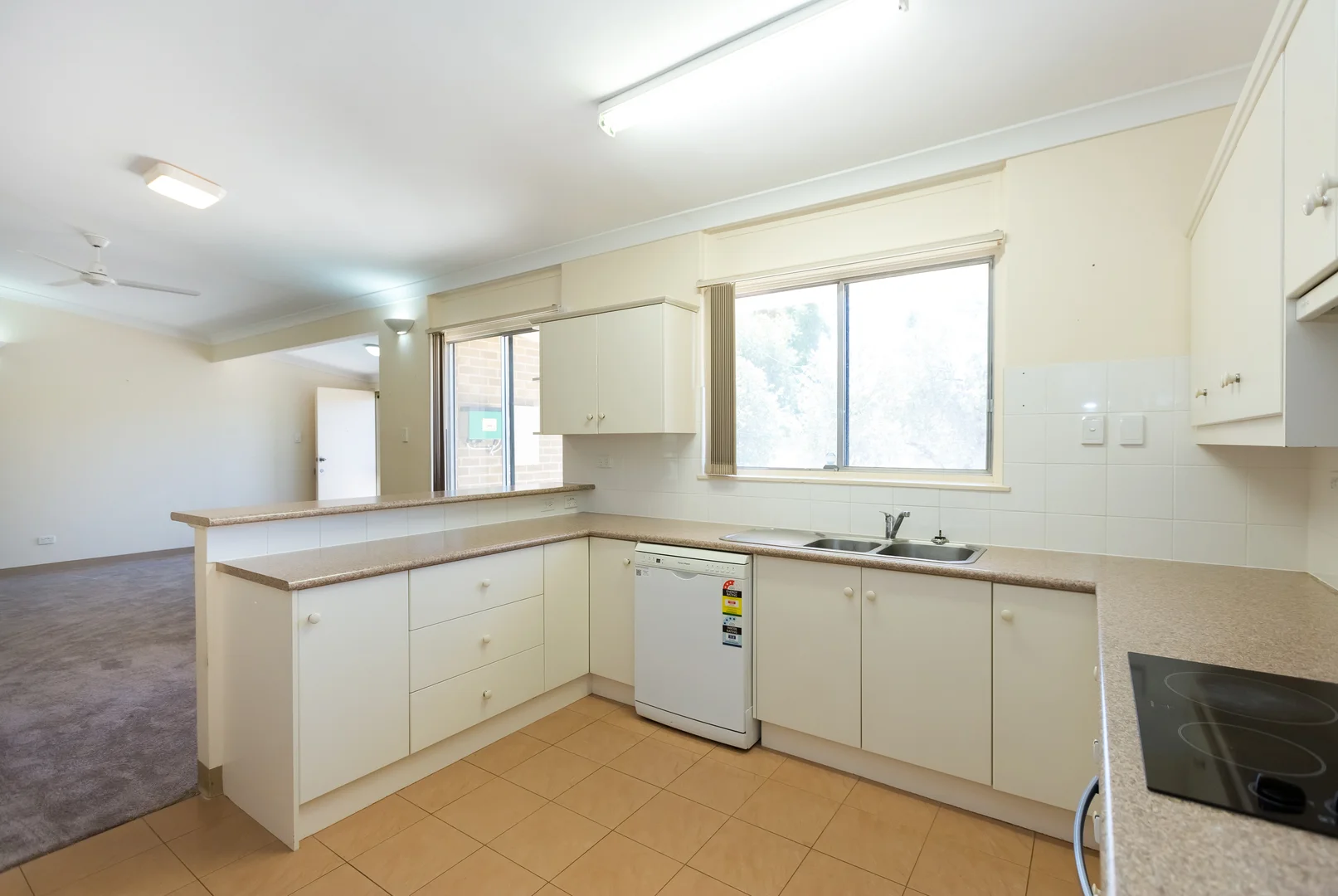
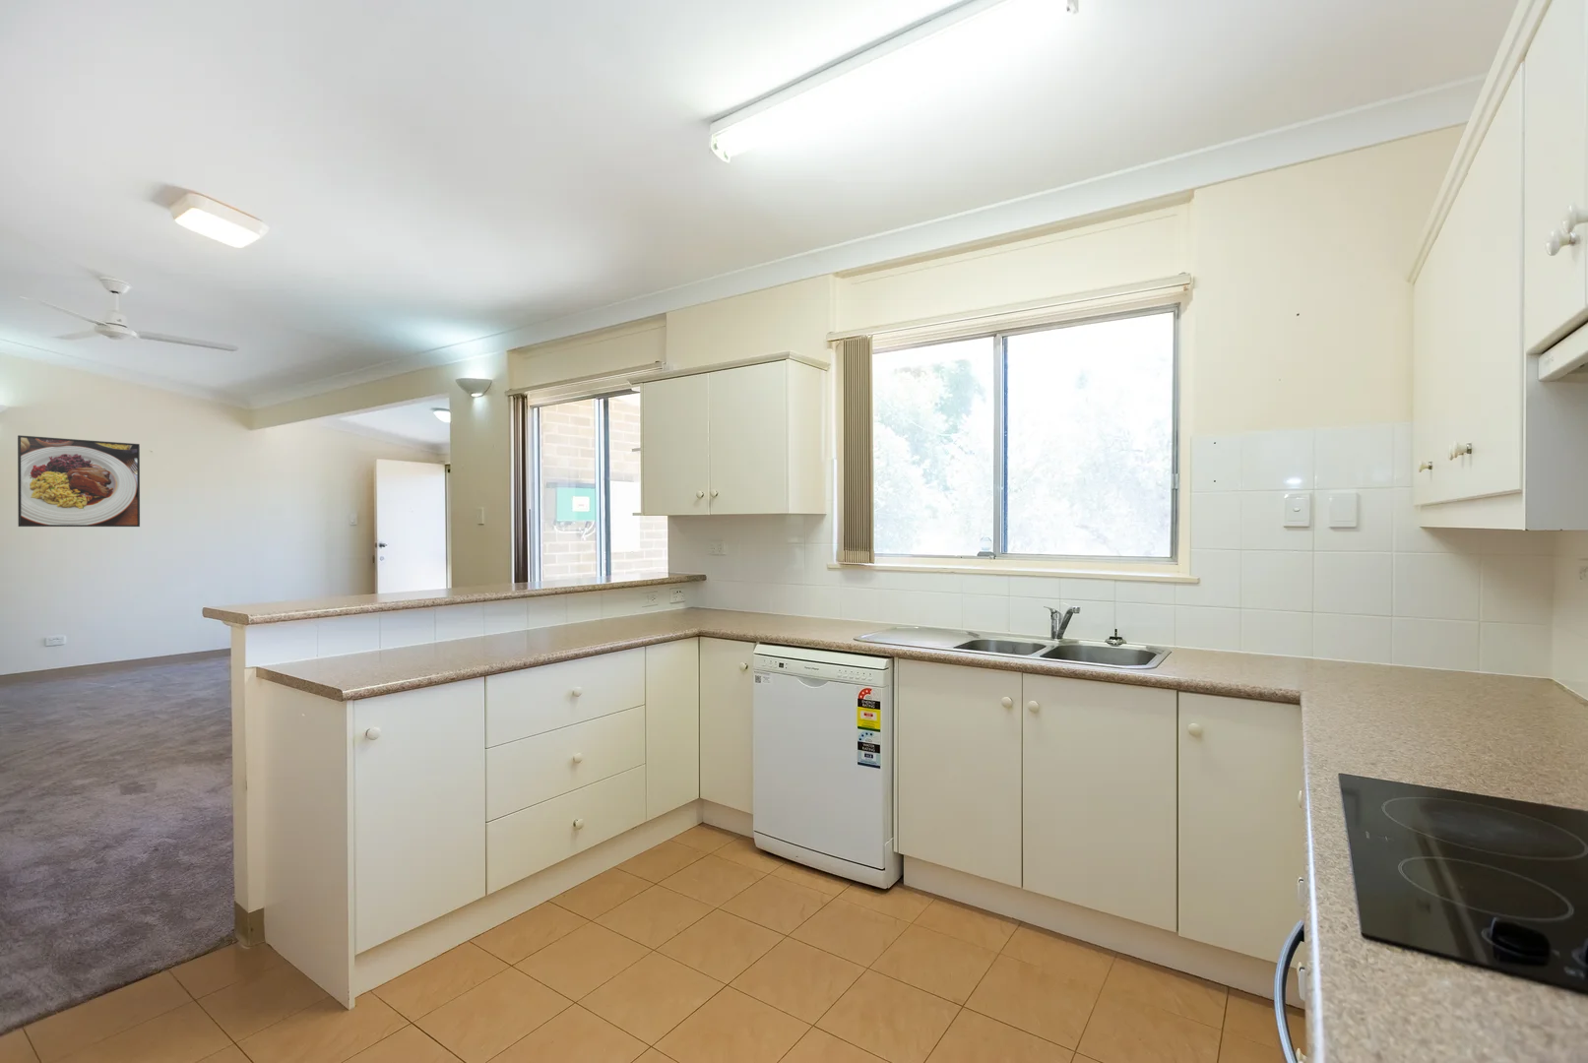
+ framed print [17,434,141,528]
